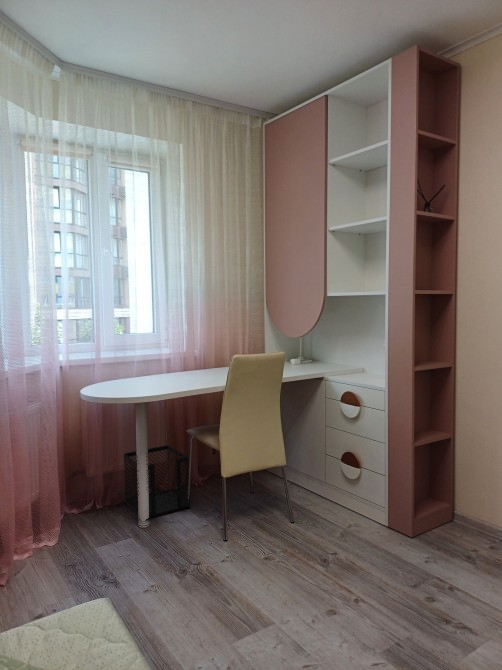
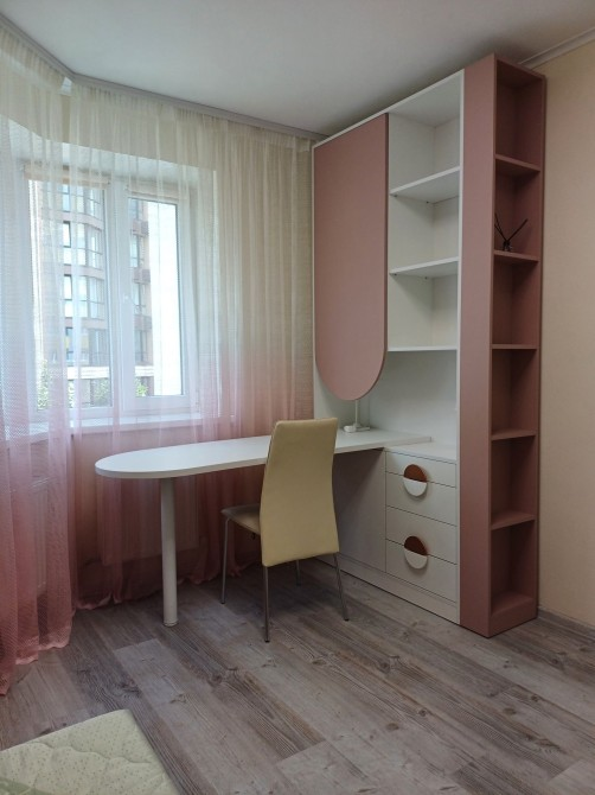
- wastebasket [123,444,191,520]
